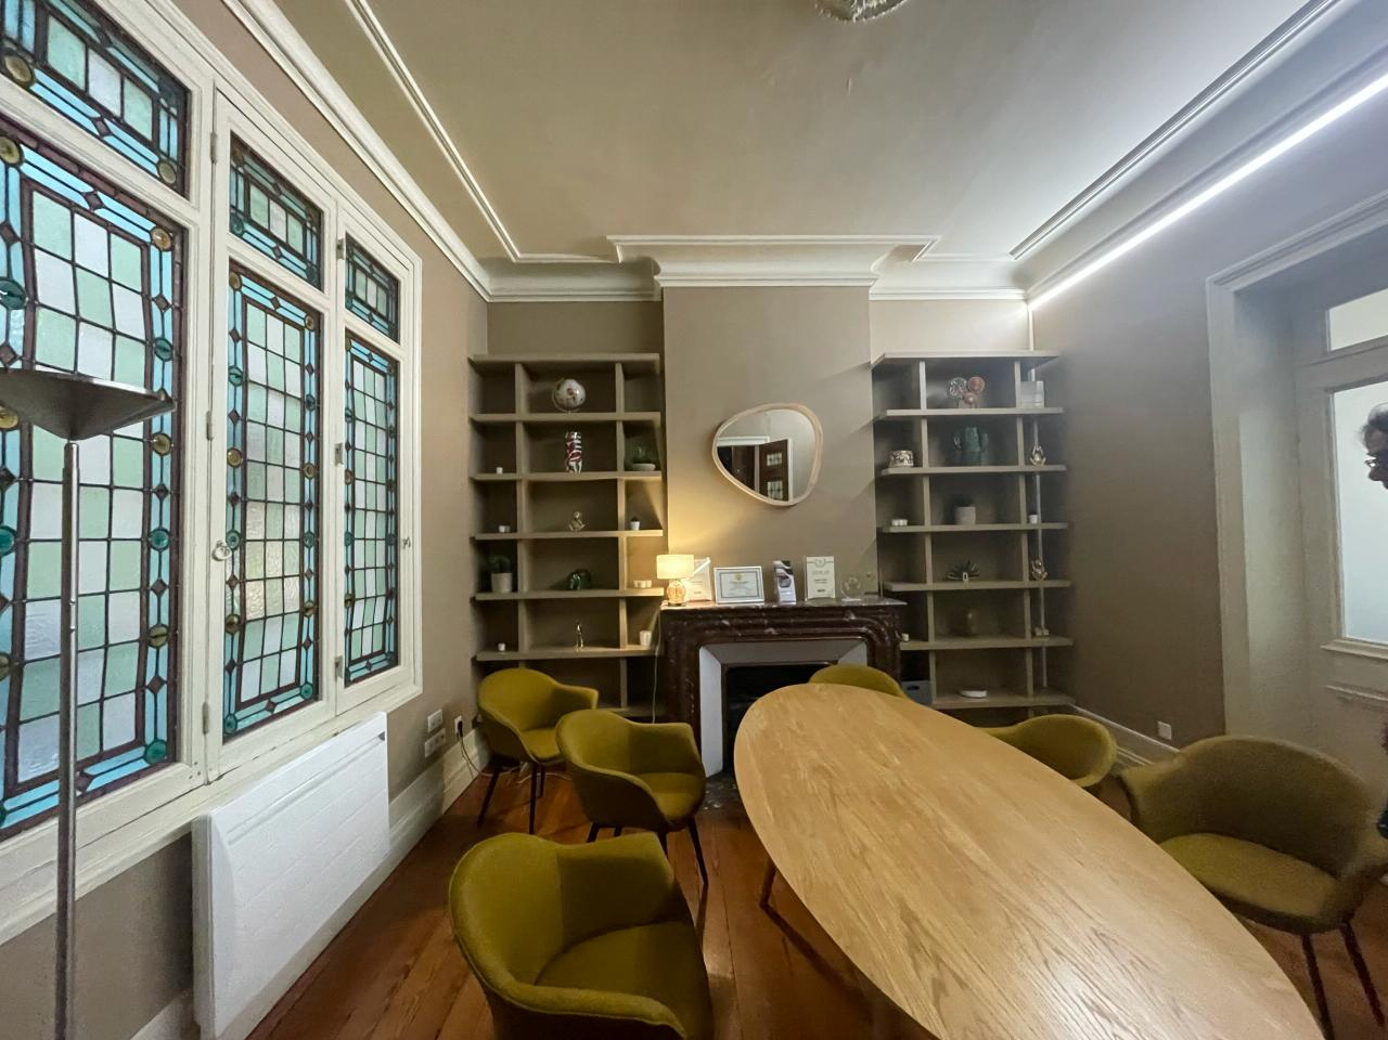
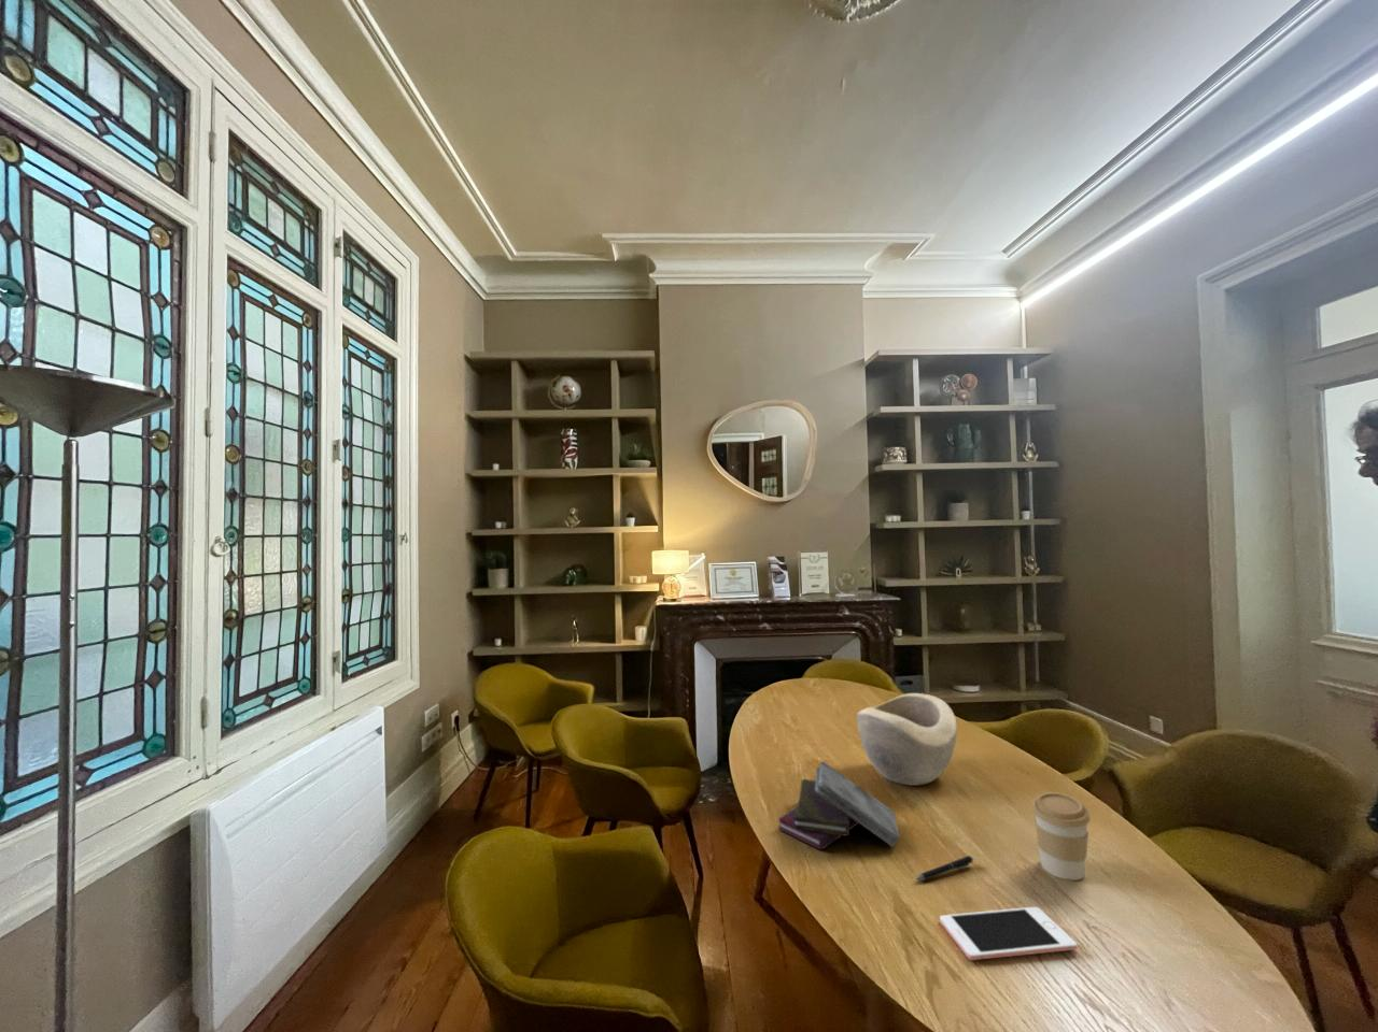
+ decorative bowl [856,693,958,787]
+ book [778,760,901,850]
+ coffee cup [1031,791,1092,881]
+ pen [915,854,974,881]
+ cell phone [939,906,1079,962]
